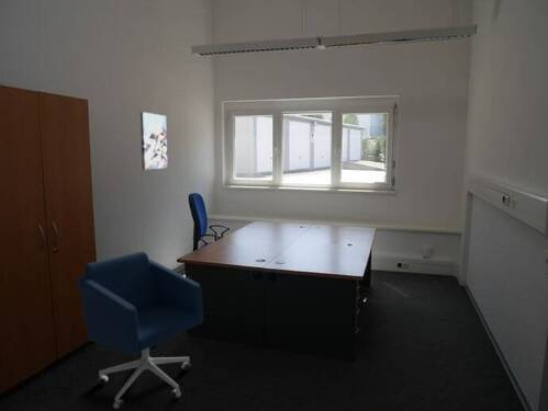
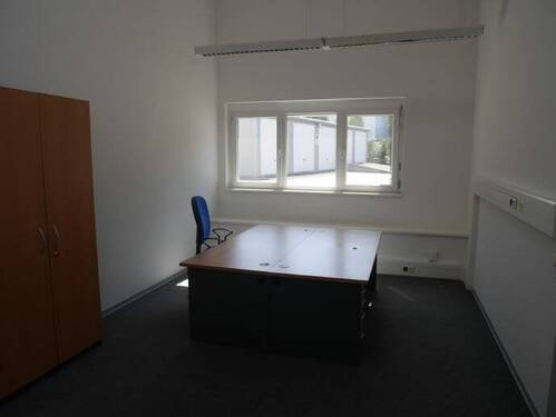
- wall art [139,112,168,171]
- office chair [76,250,204,411]
